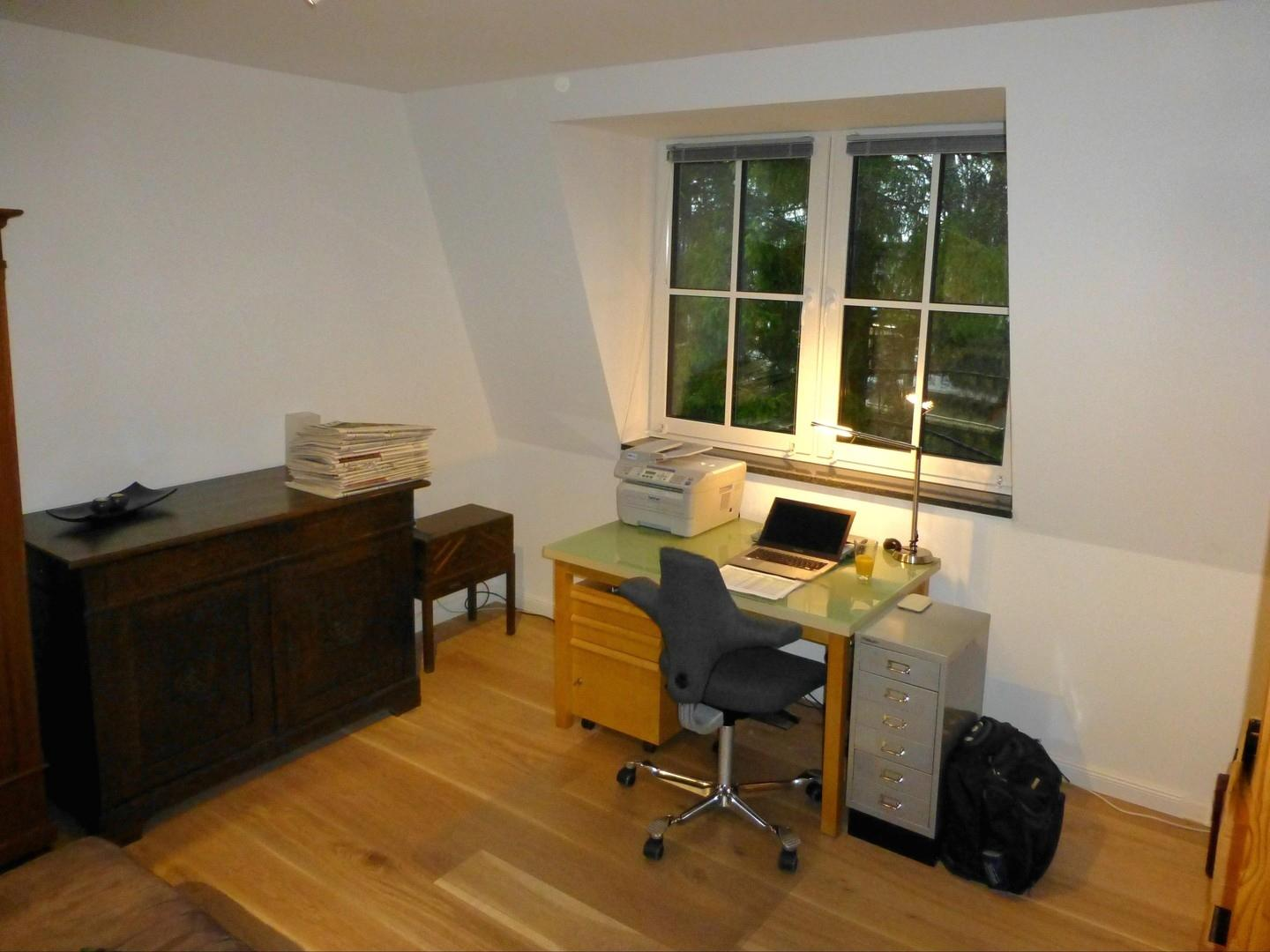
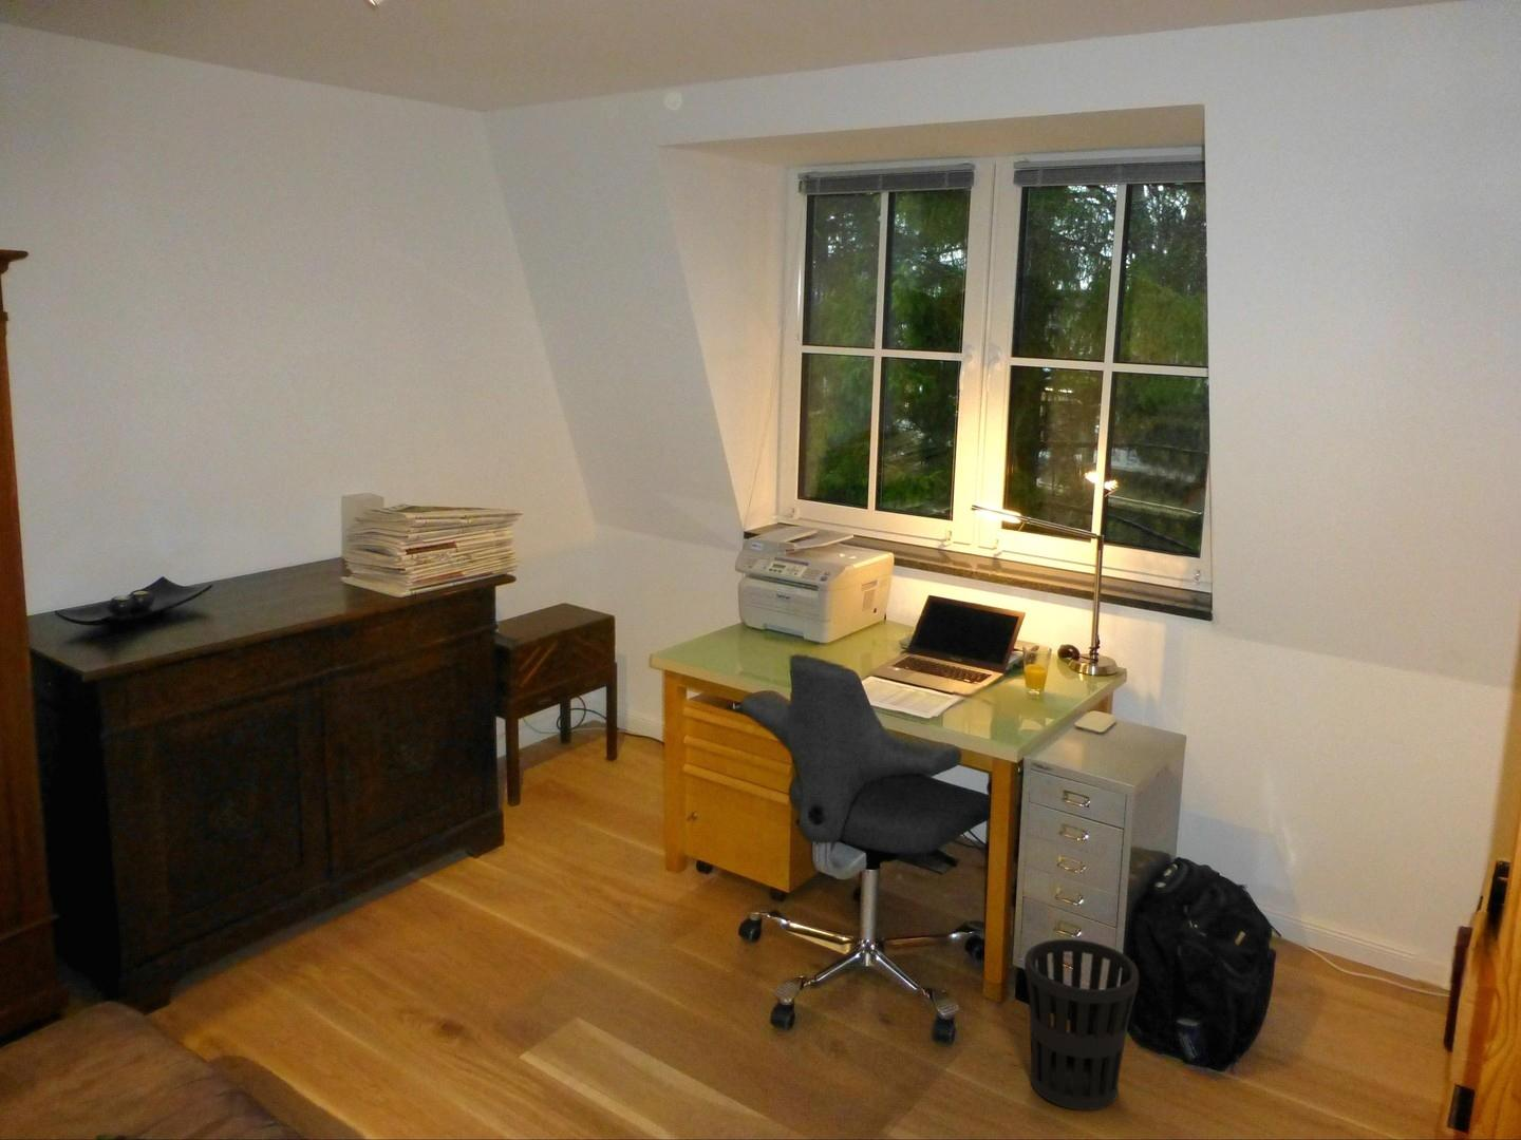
+ wastebasket [1024,939,1140,1111]
